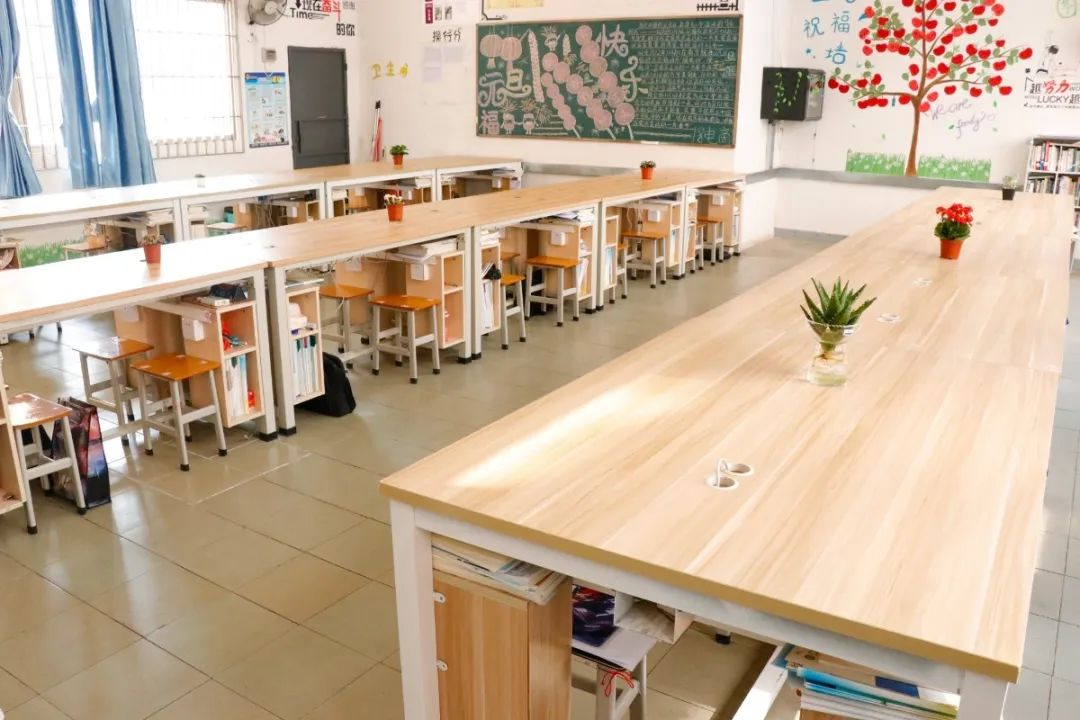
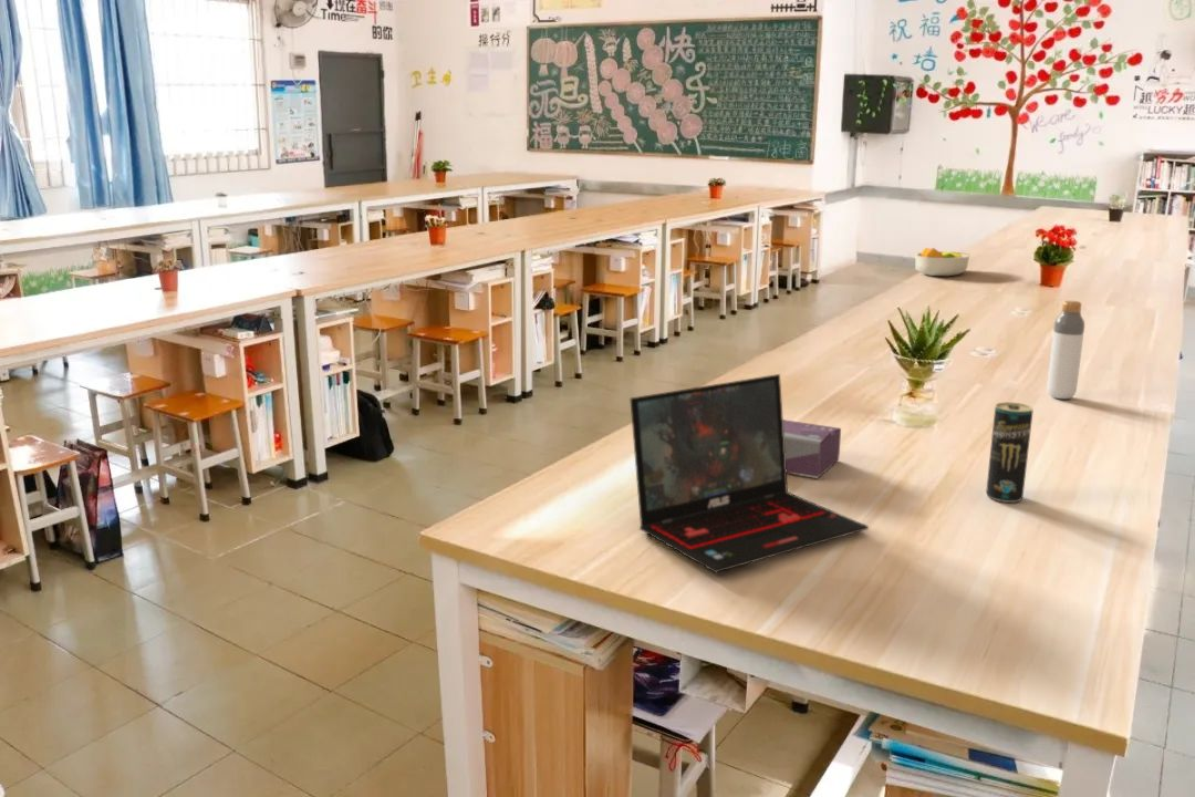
+ beverage can [985,401,1035,504]
+ laptop [628,373,870,573]
+ bottle [1046,300,1085,400]
+ fruit bowl [914,247,970,277]
+ tissue box [783,418,842,479]
